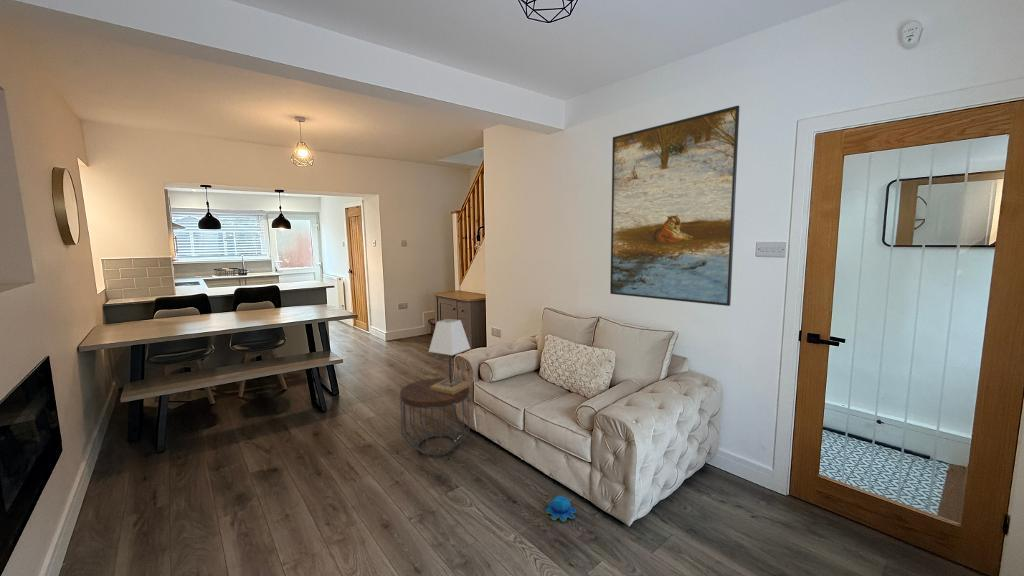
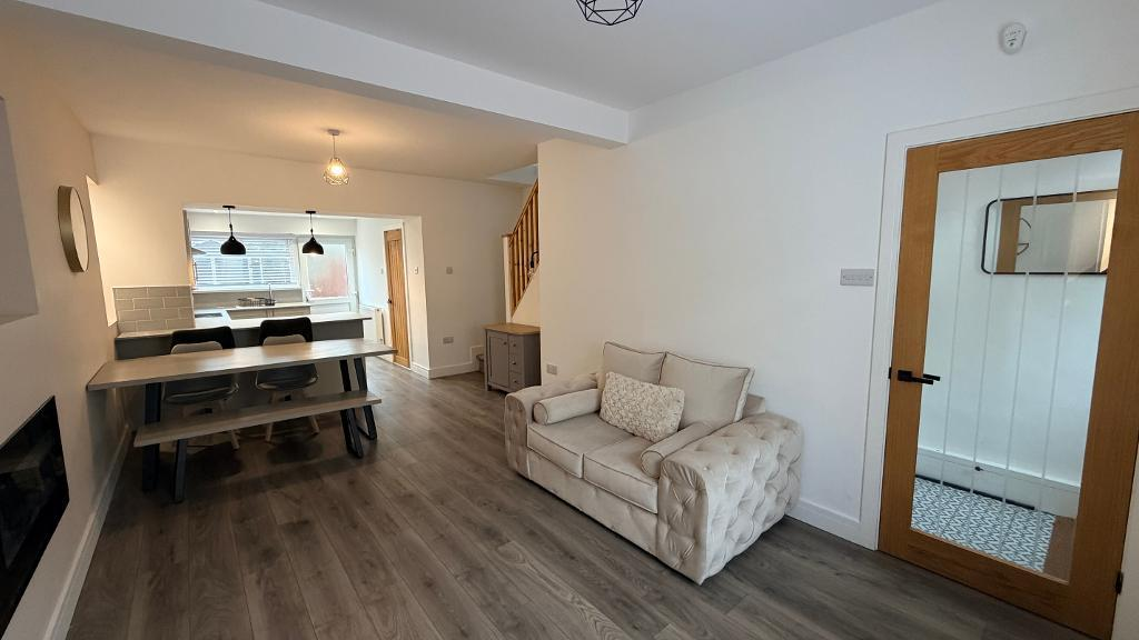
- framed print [609,105,741,307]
- lamp [428,318,472,395]
- plush toy [545,495,577,523]
- side table [399,377,471,456]
